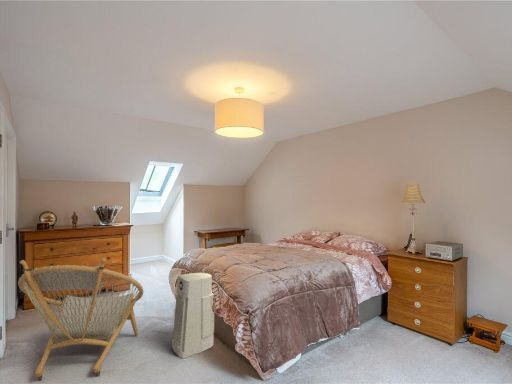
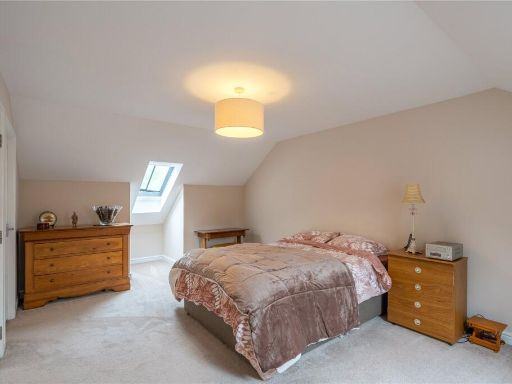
- armchair [17,257,144,381]
- air purifier [171,272,215,359]
